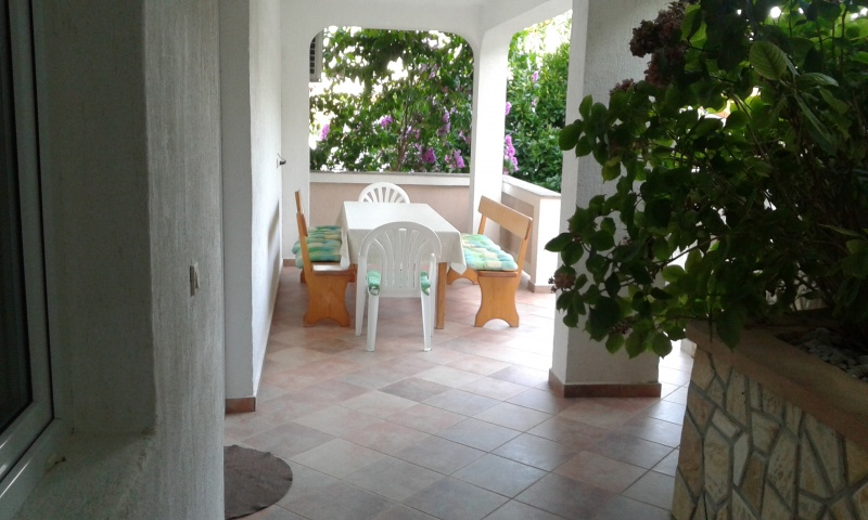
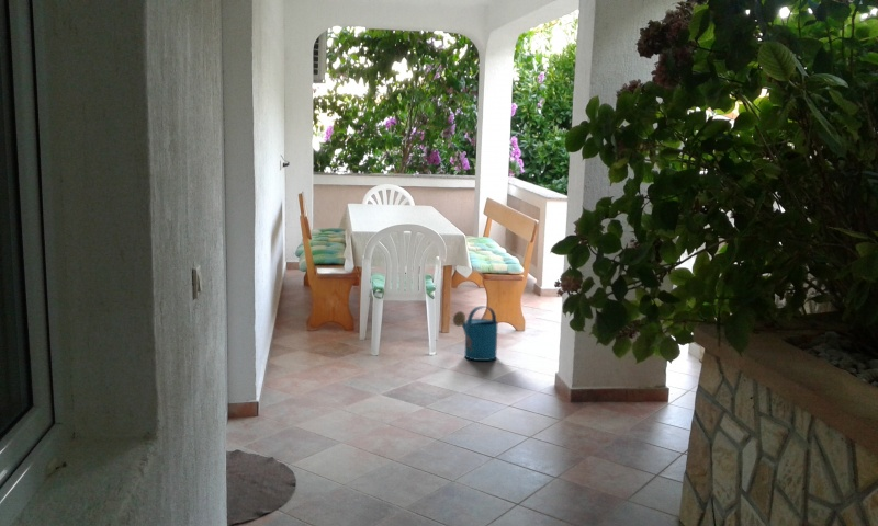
+ watering can [452,305,499,362]
